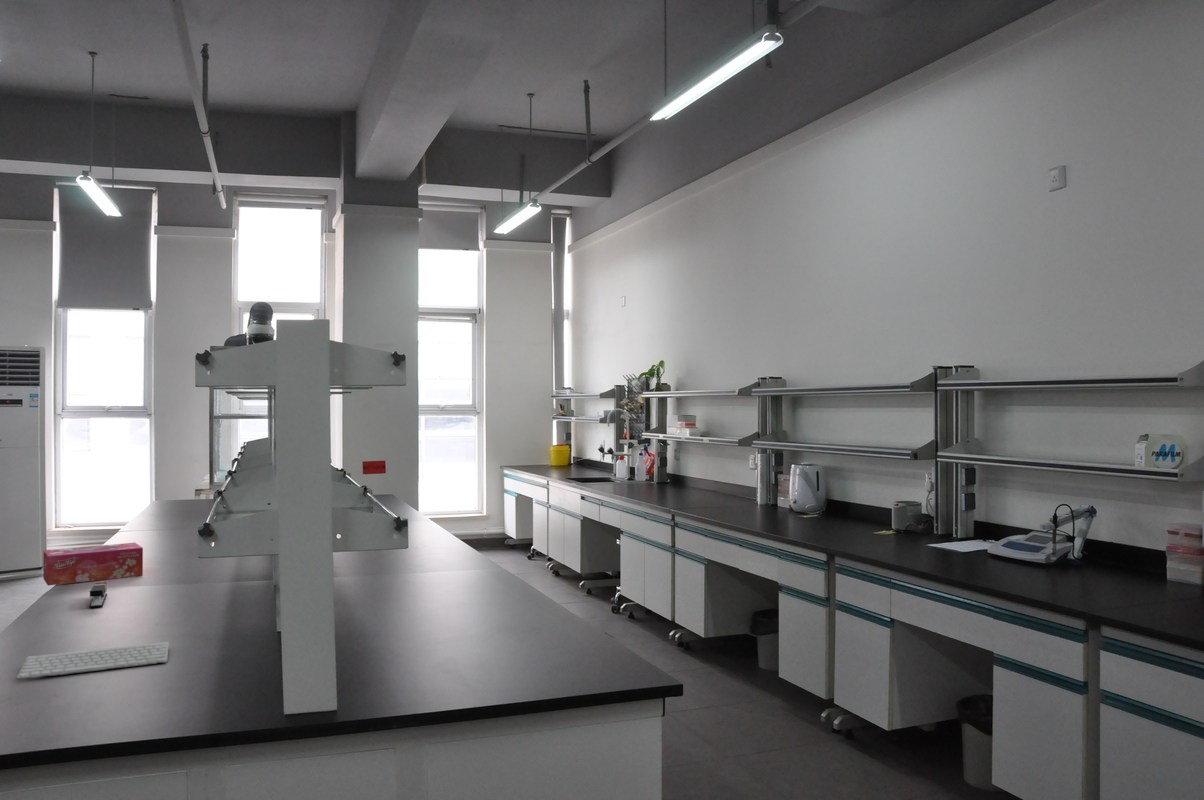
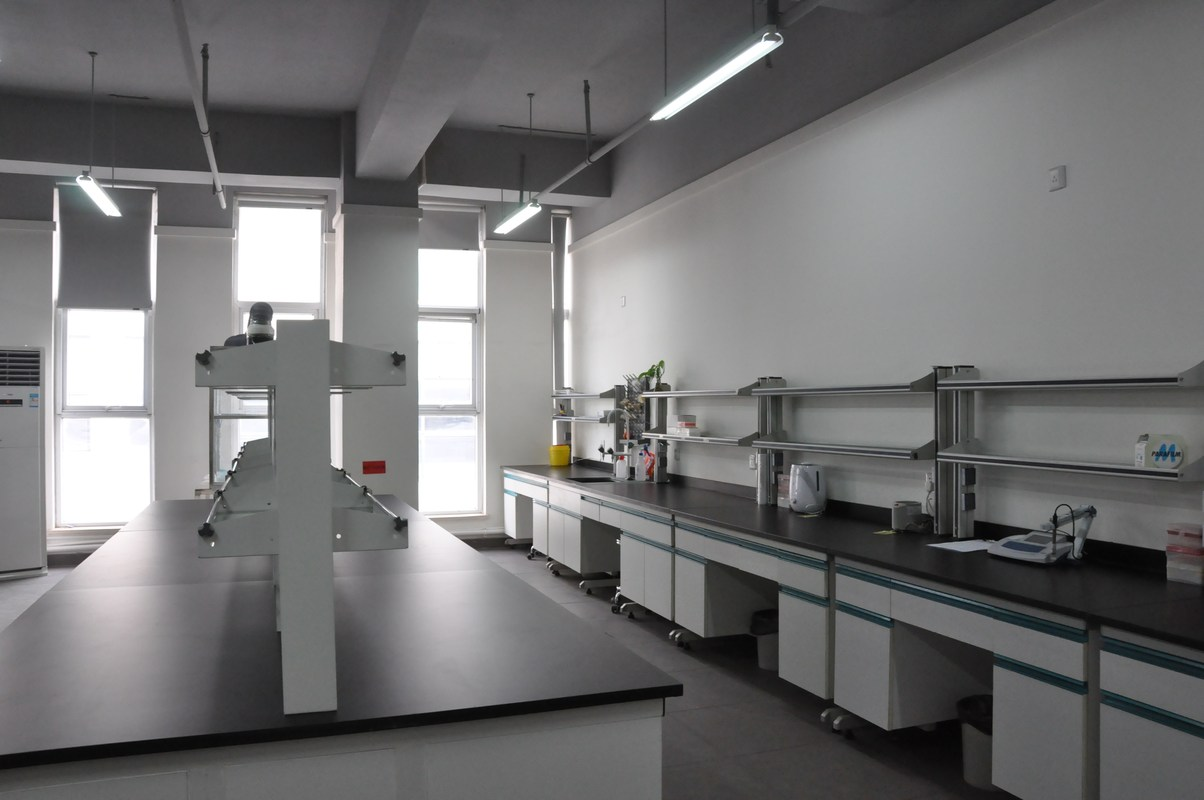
- keyboard [15,641,170,681]
- tissue box [42,542,144,586]
- stapler [88,581,108,609]
